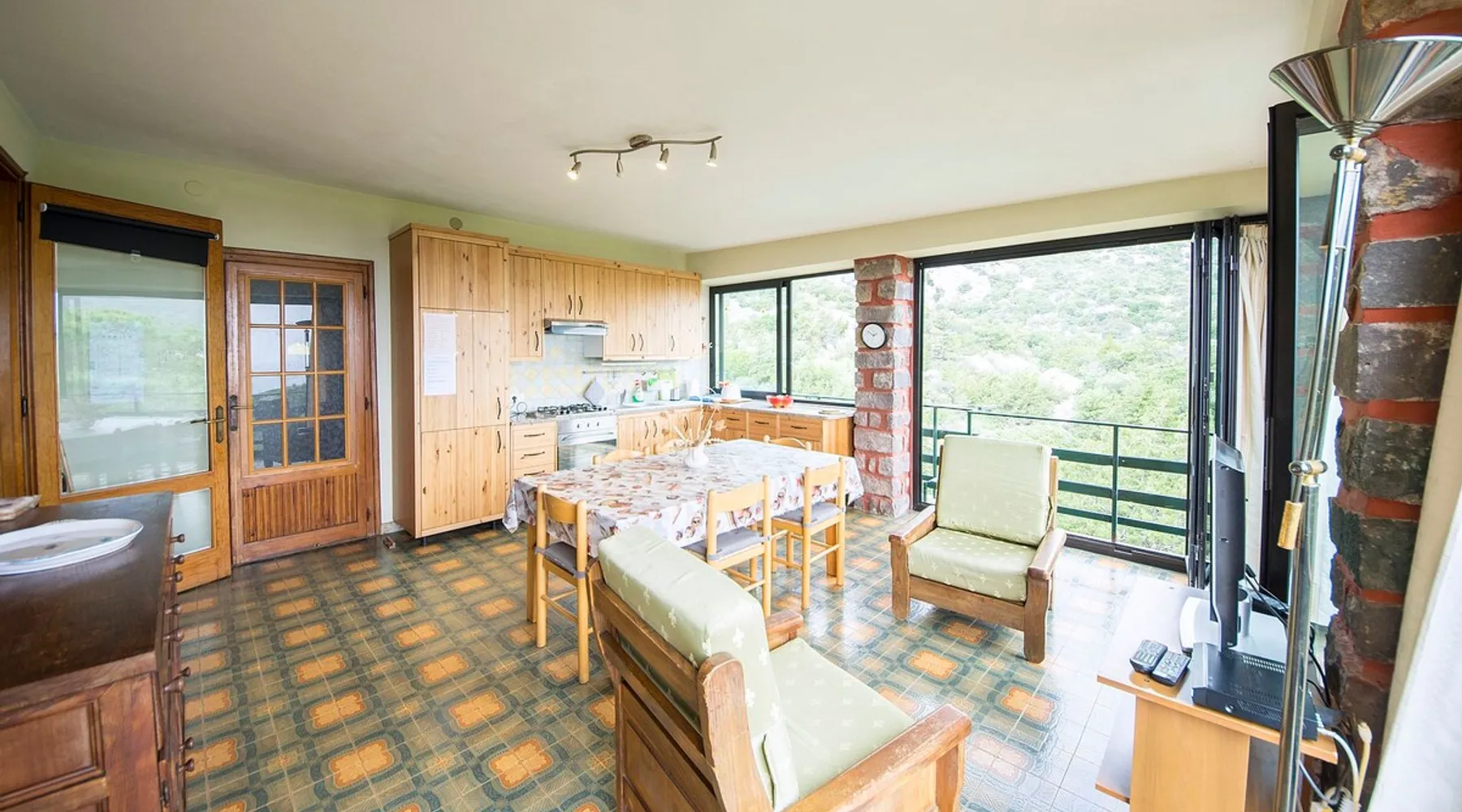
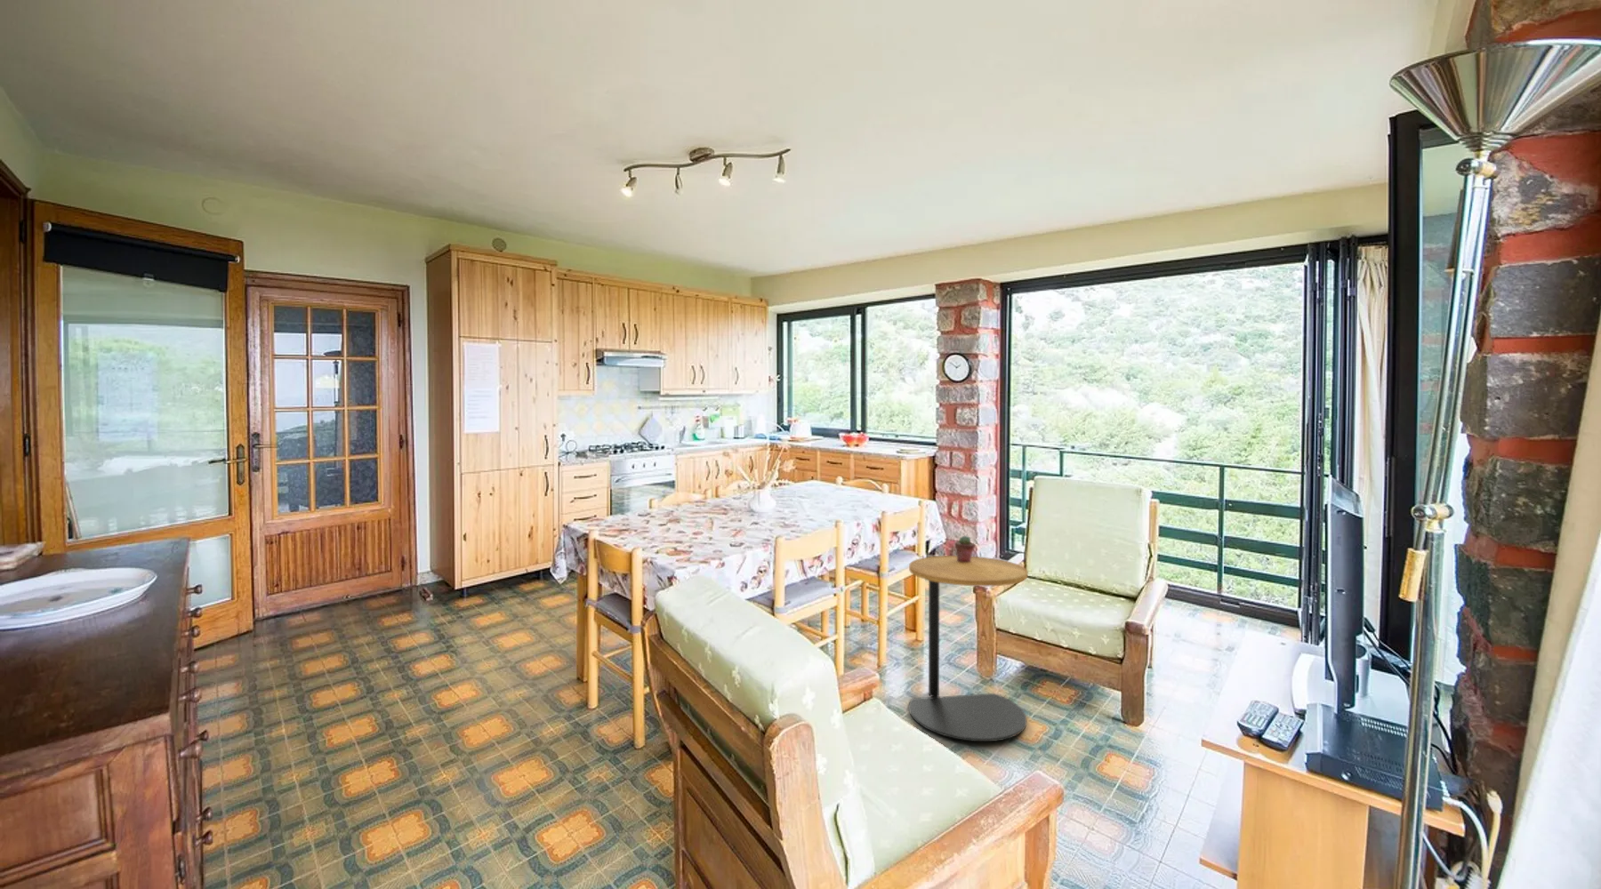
+ potted succulent [954,534,976,563]
+ side table [908,555,1028,742]
